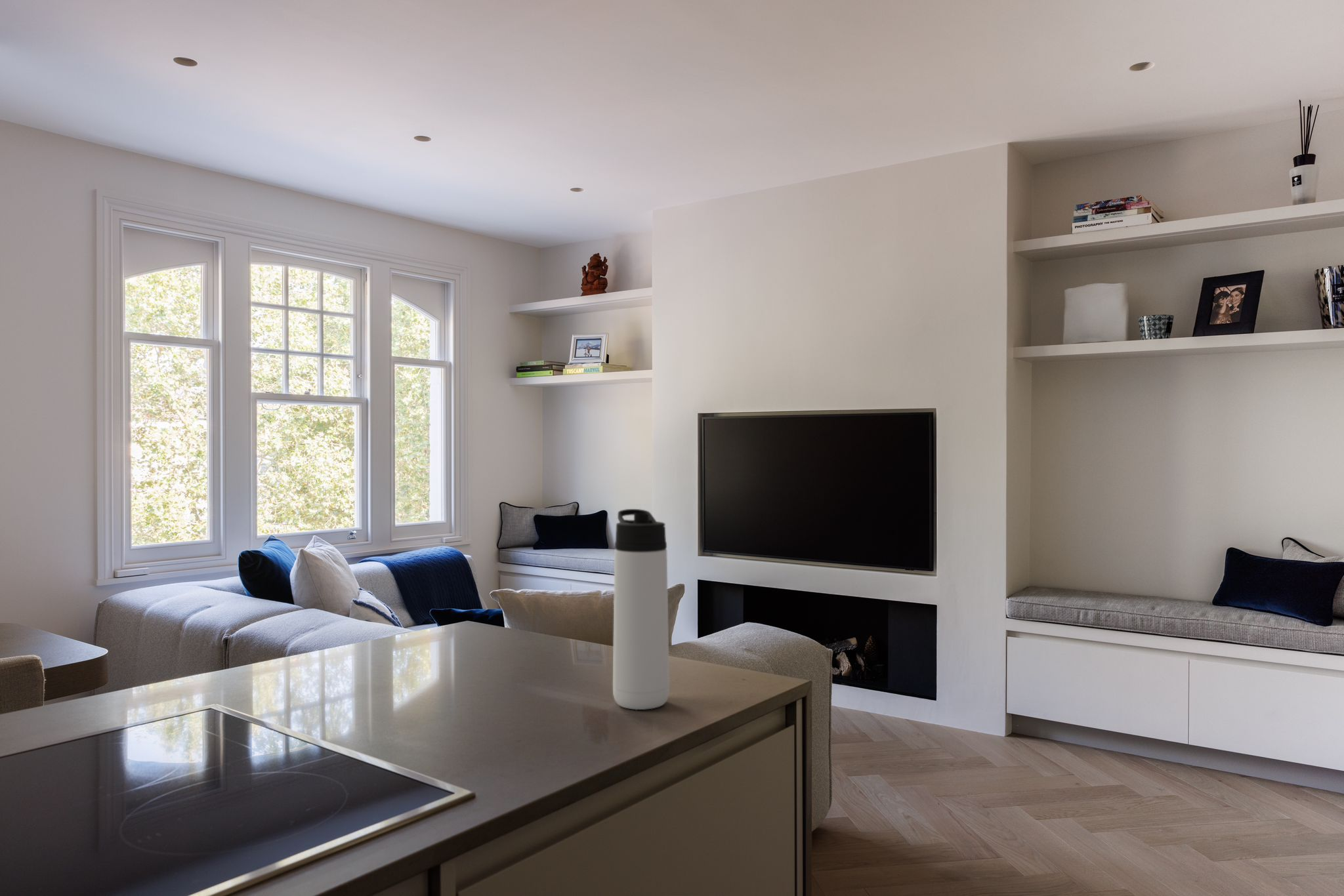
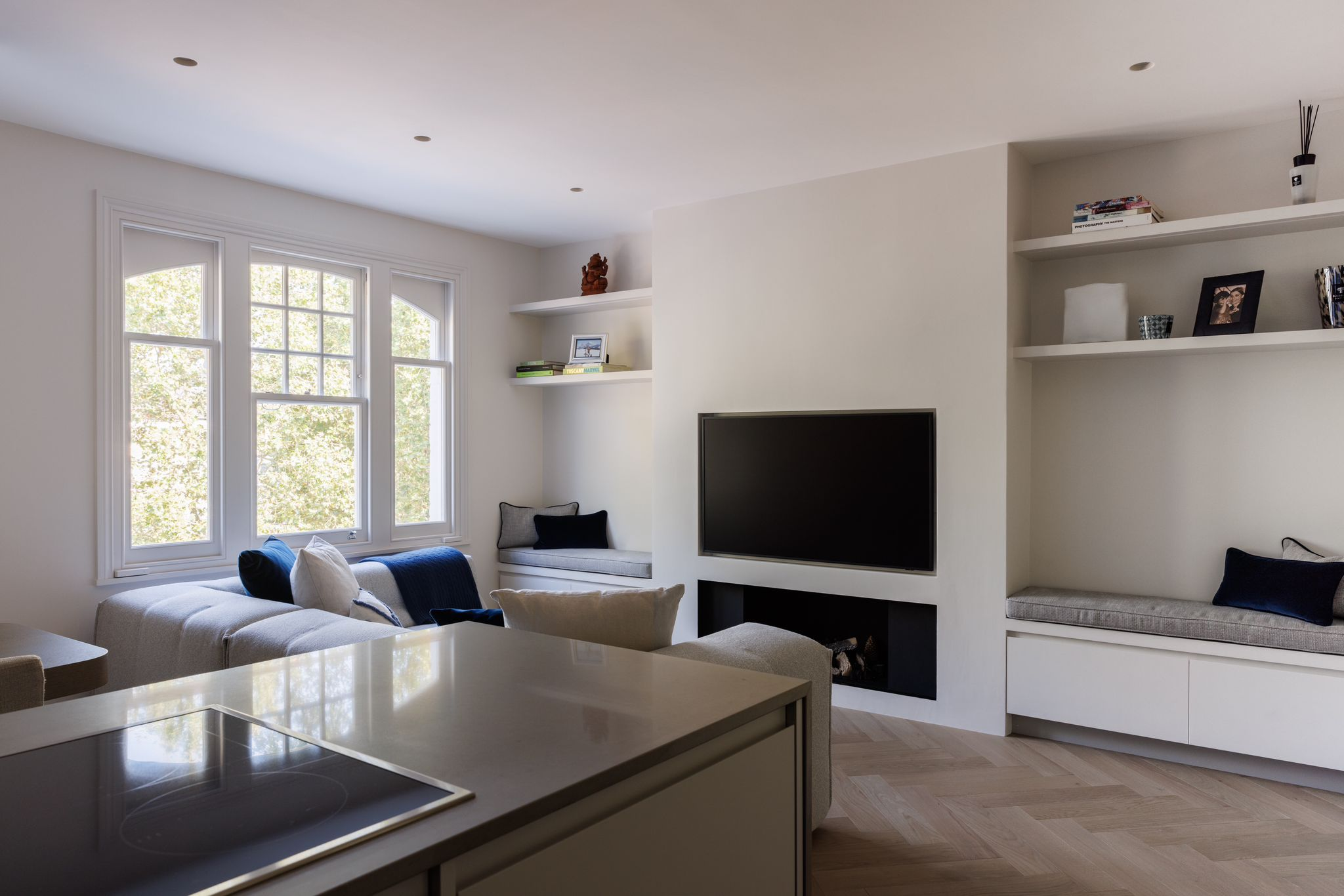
- thermos bottle [612,508,670,710]
